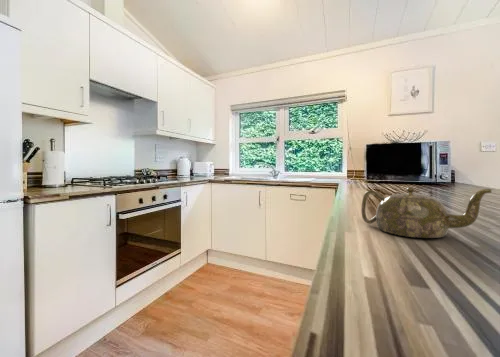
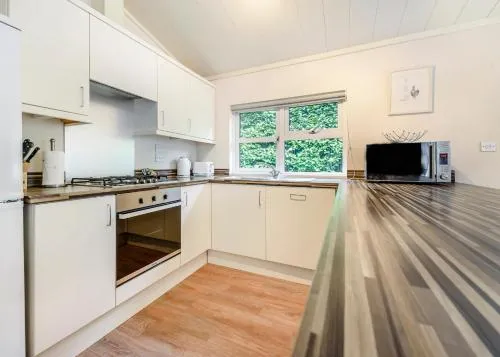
- teapot [360,186,493,239]
